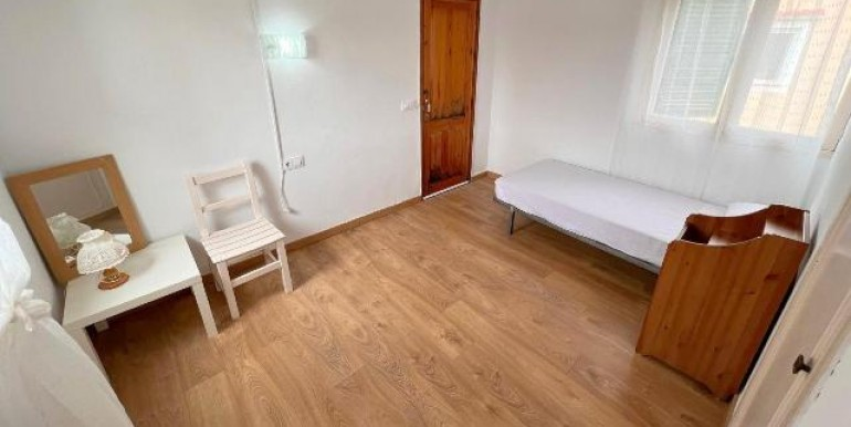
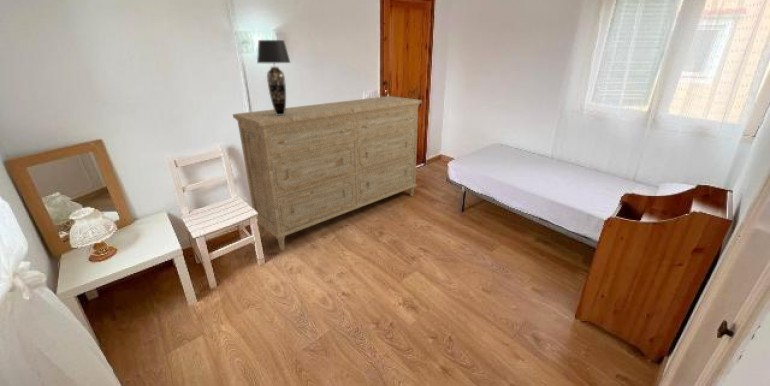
+ dresser [232,95,422,251]
+ table lamp [256,39,292,115]
